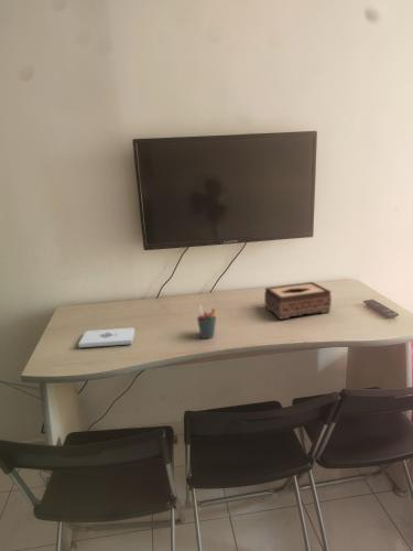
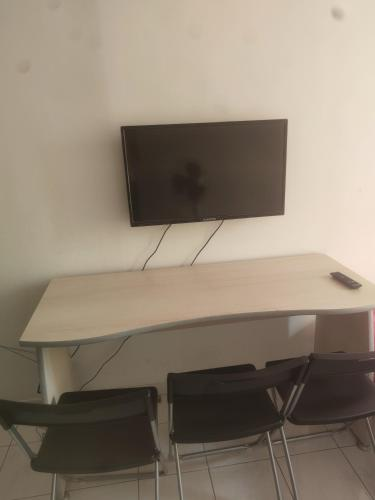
- pen holder [196,304,217,339]
- notepad [77,327,135,348]
- tissue box [263,281,333,321]
